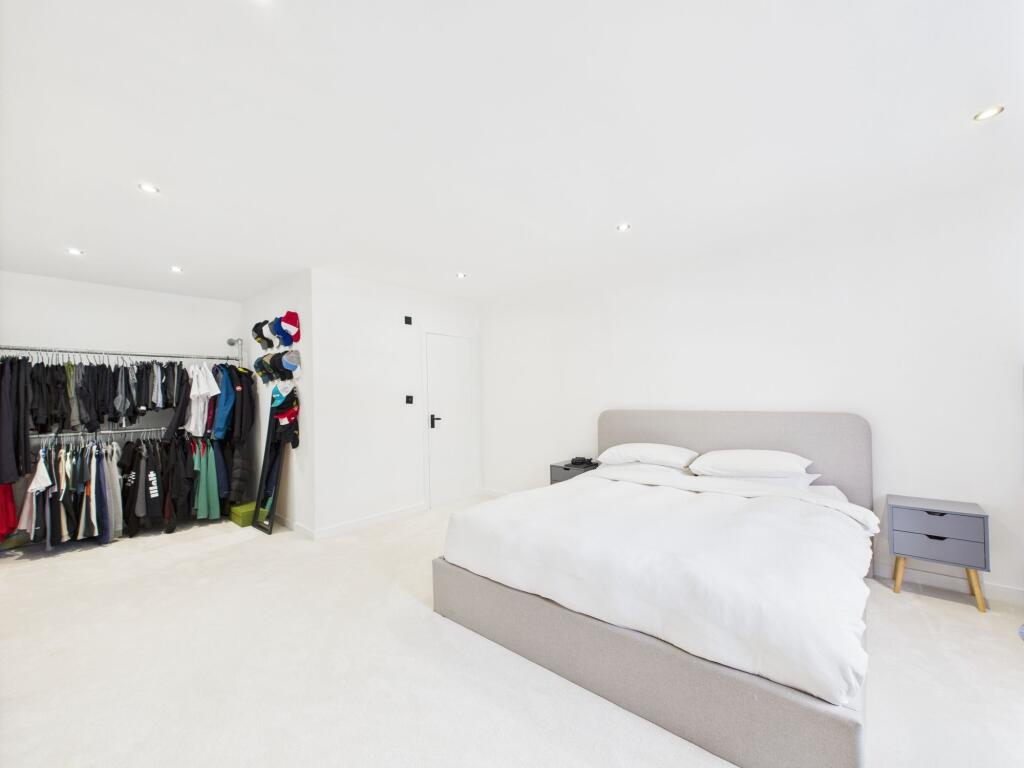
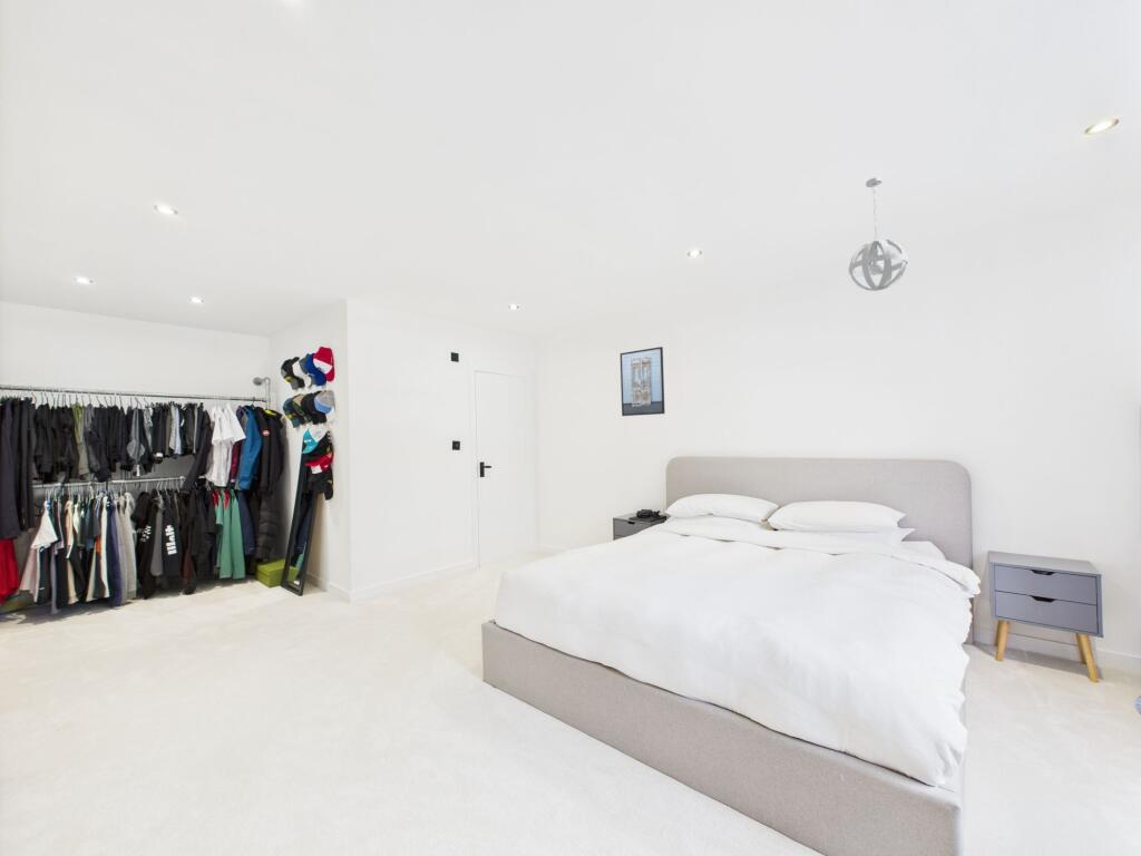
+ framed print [620,346,666,417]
+ pendant light [848,176,909,292]
